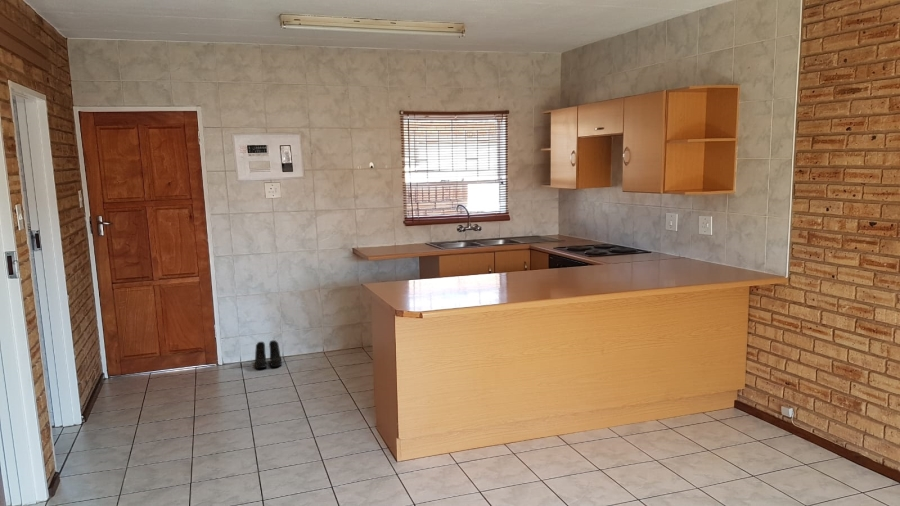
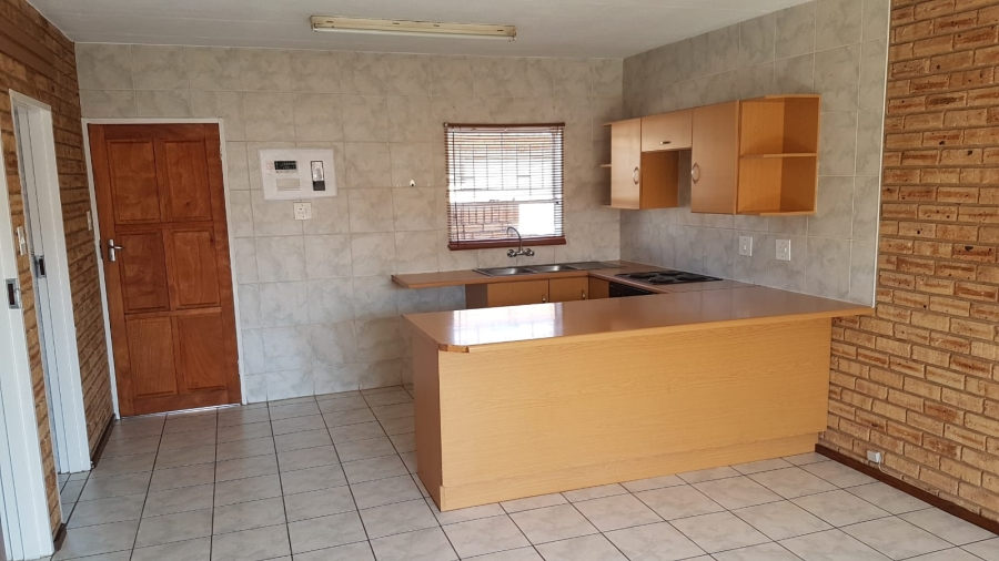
- boots [254,339,283,369]
